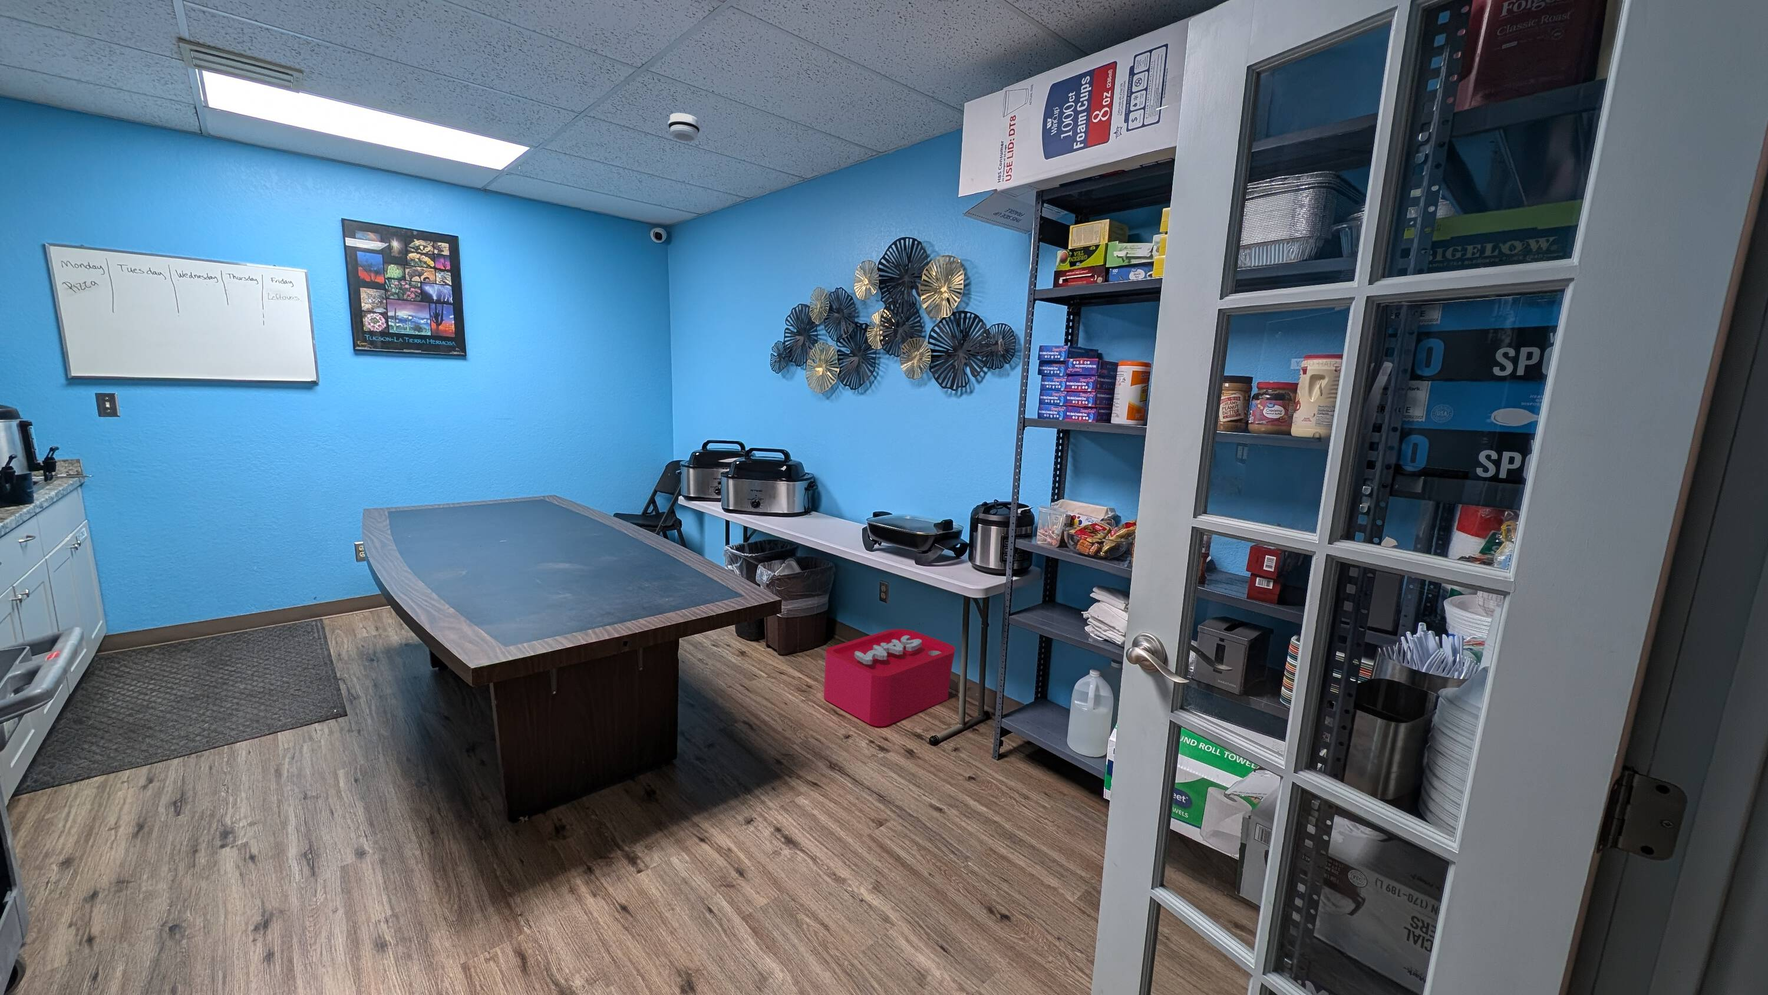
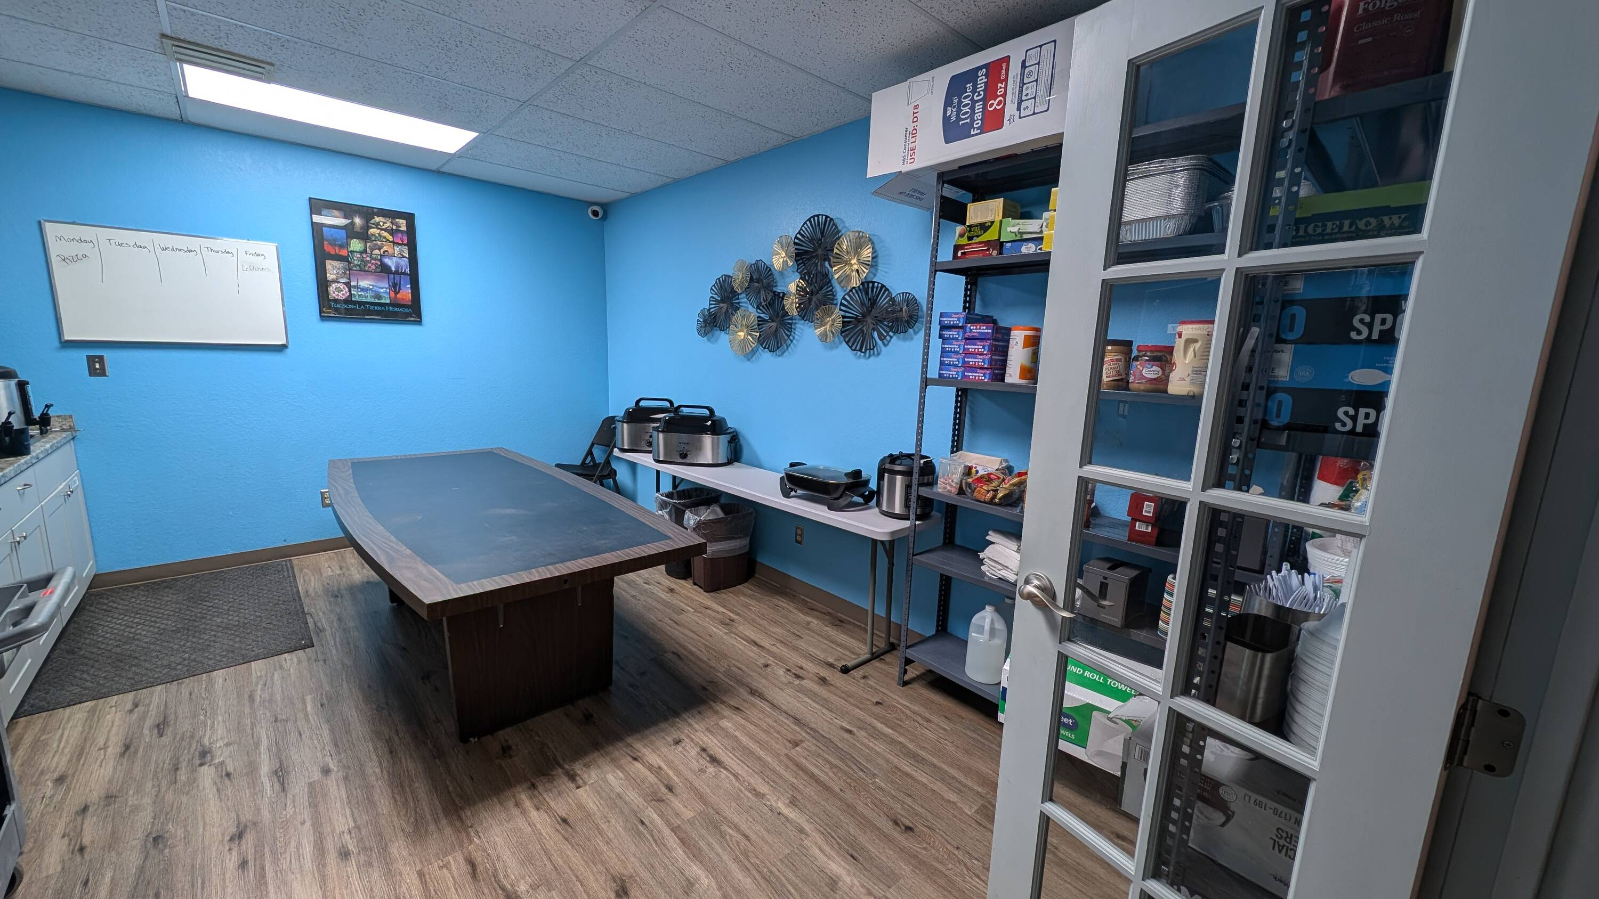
- smoke detector [668,113,701,142]
- storage bin [823,628,977,727]
